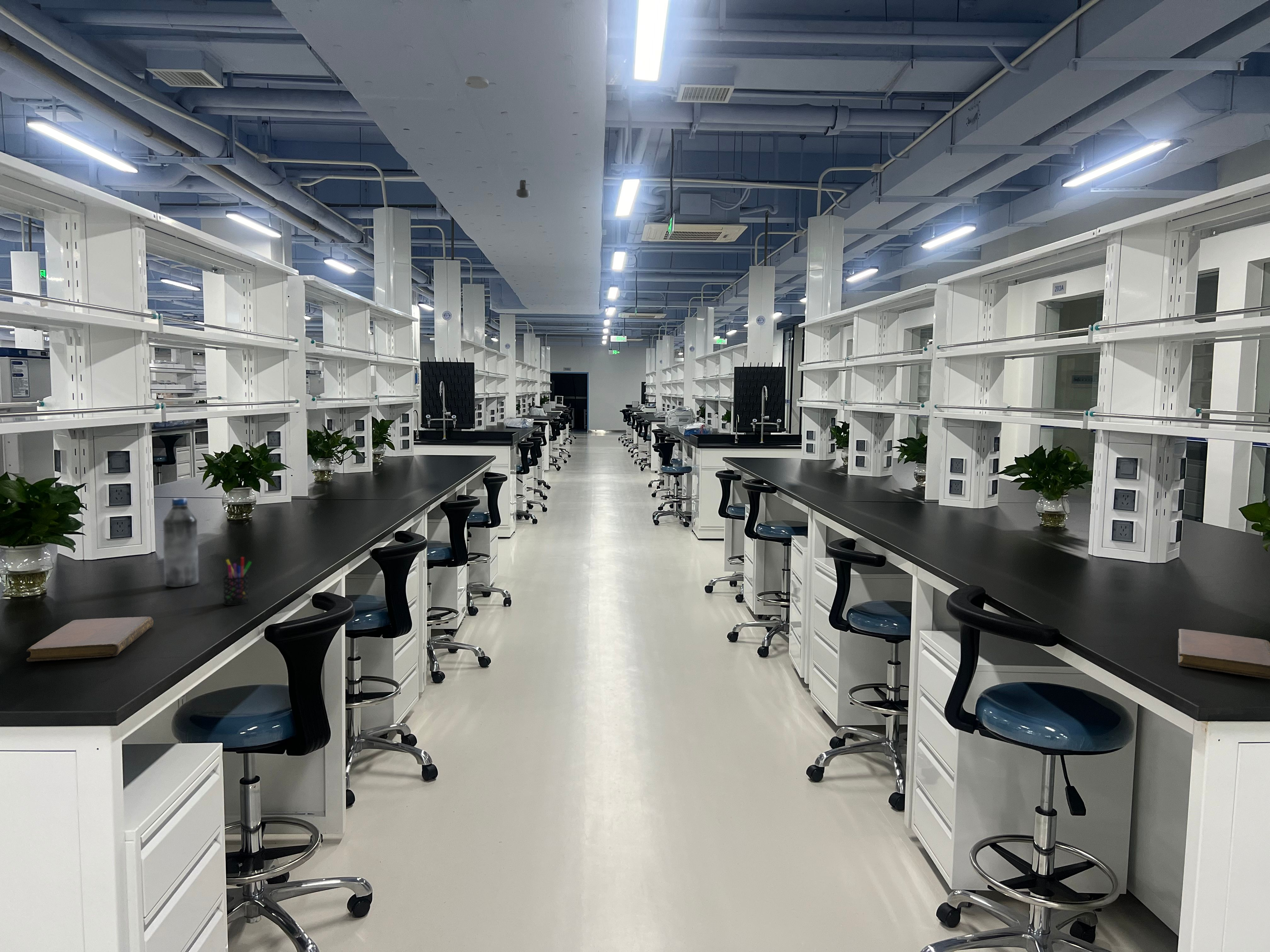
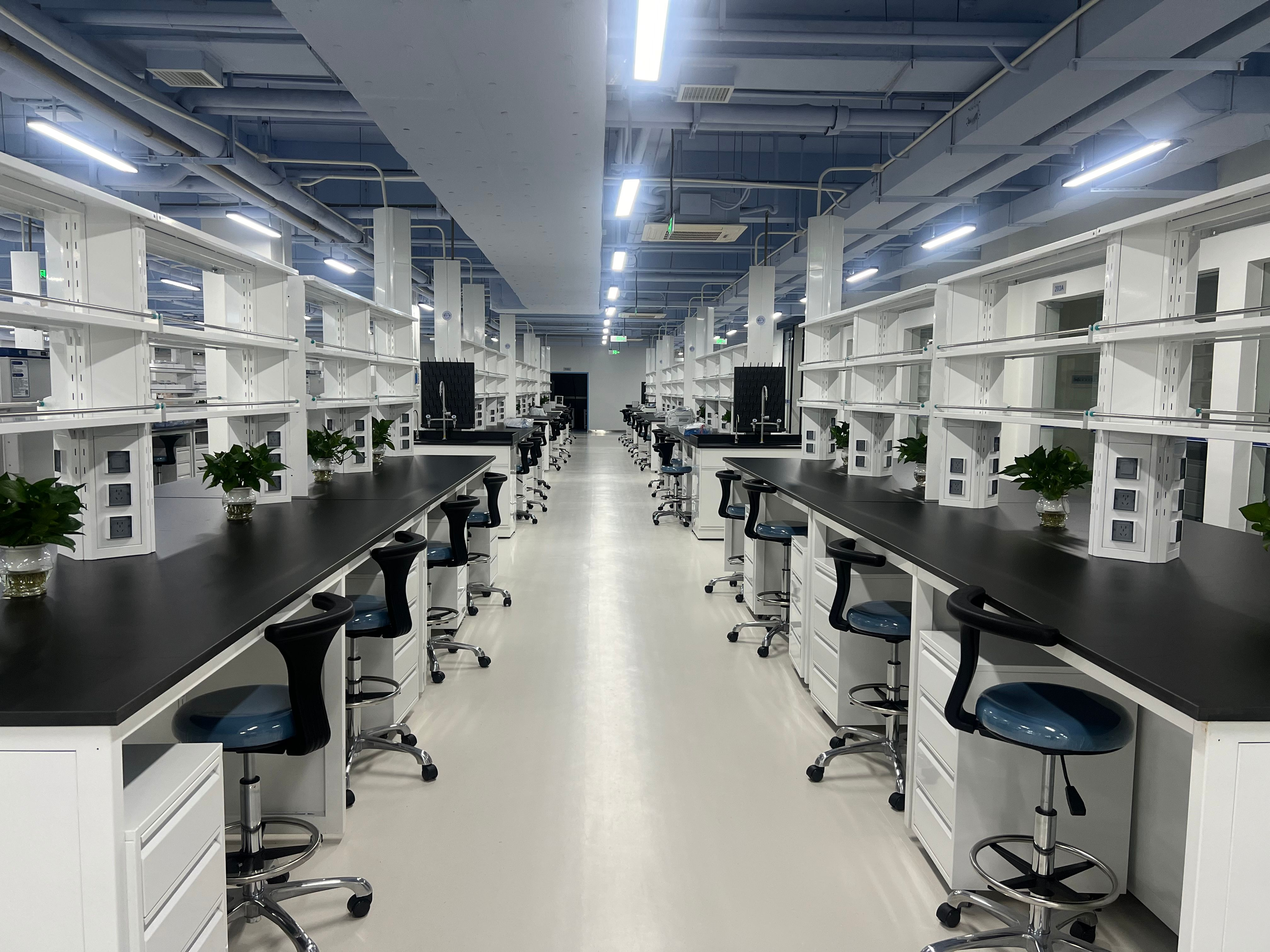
- notebook [1178,629,1270,679]
- security camera [516,180,530,198]
- water bottle [163,498,199,587]
- pen holder [222,557,252,606]
- notebook [26,616,154,662]
- smoke detector [465,76,489,89]
